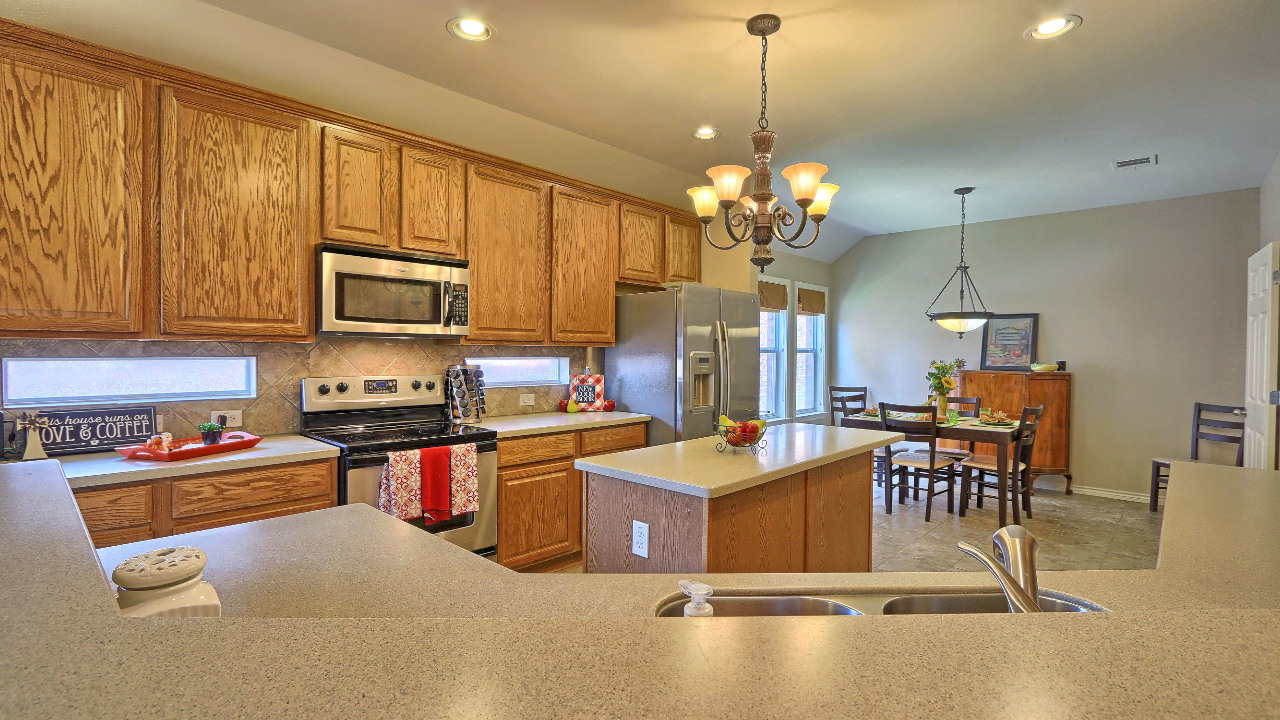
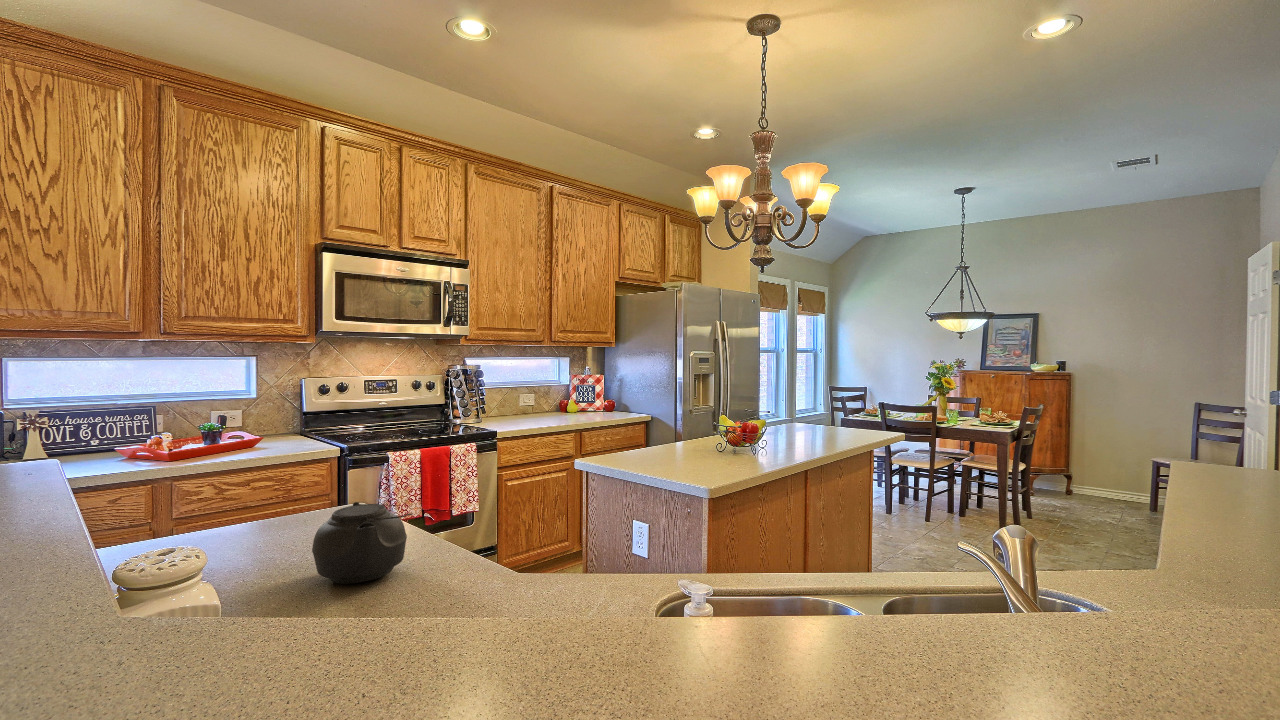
+ teapot [311,501,414,585]
